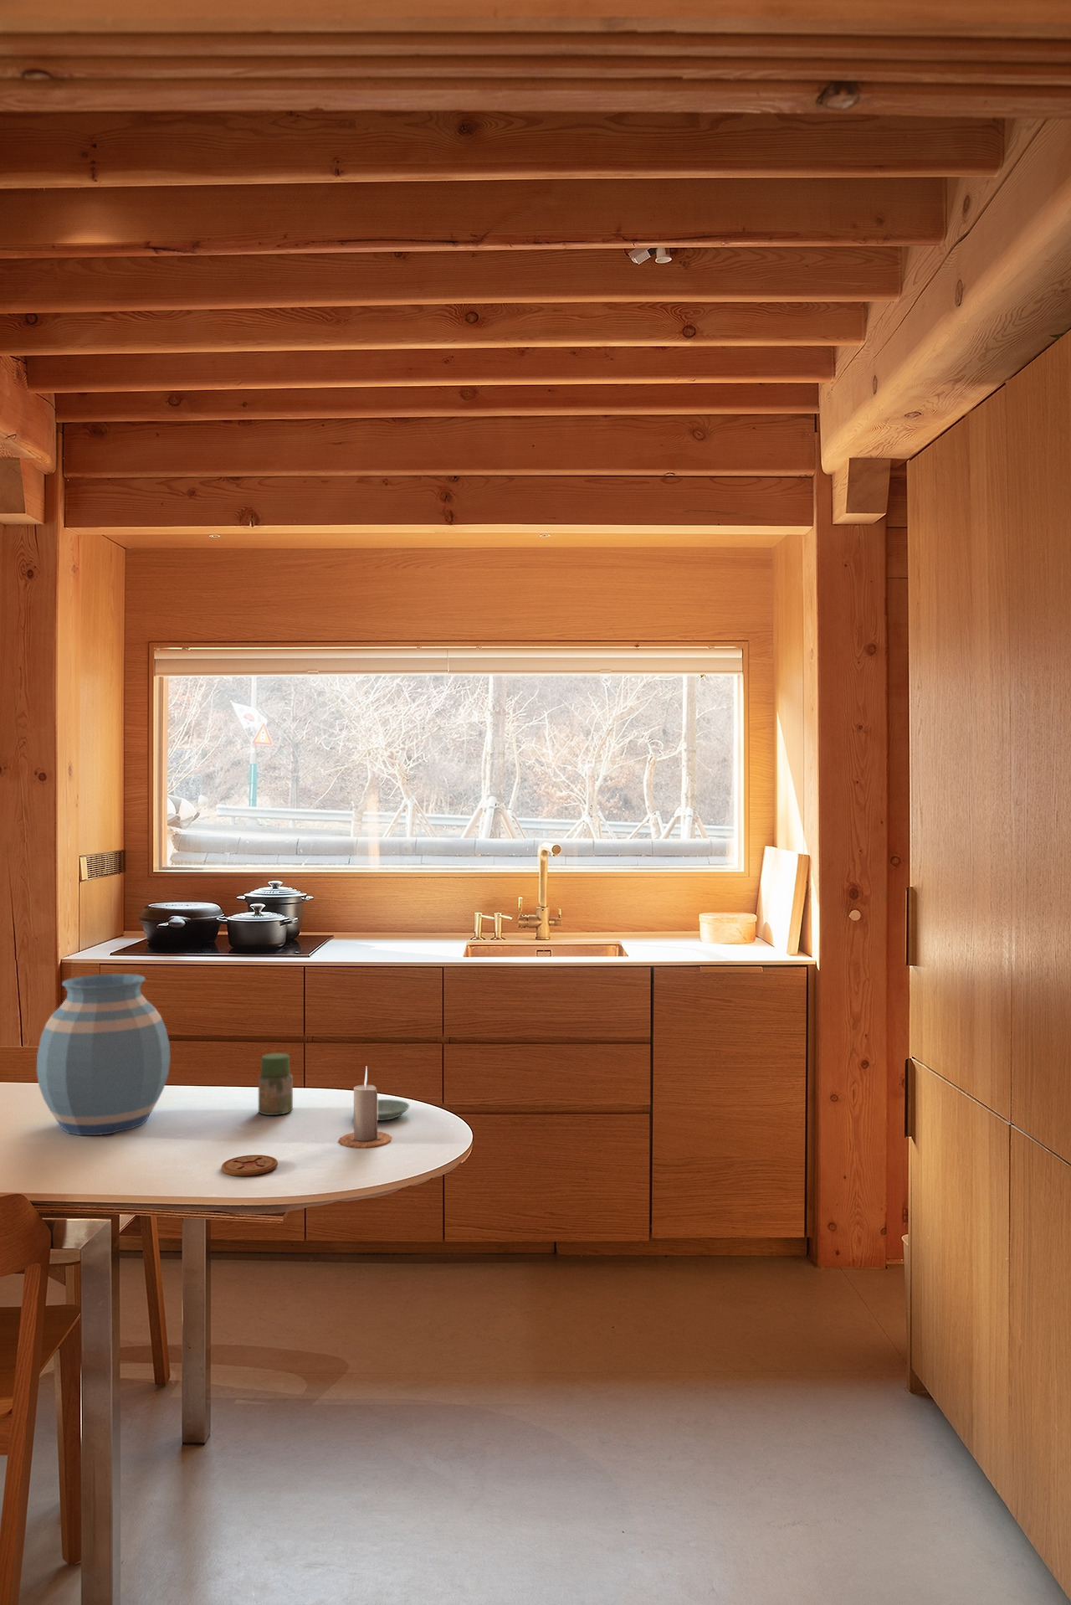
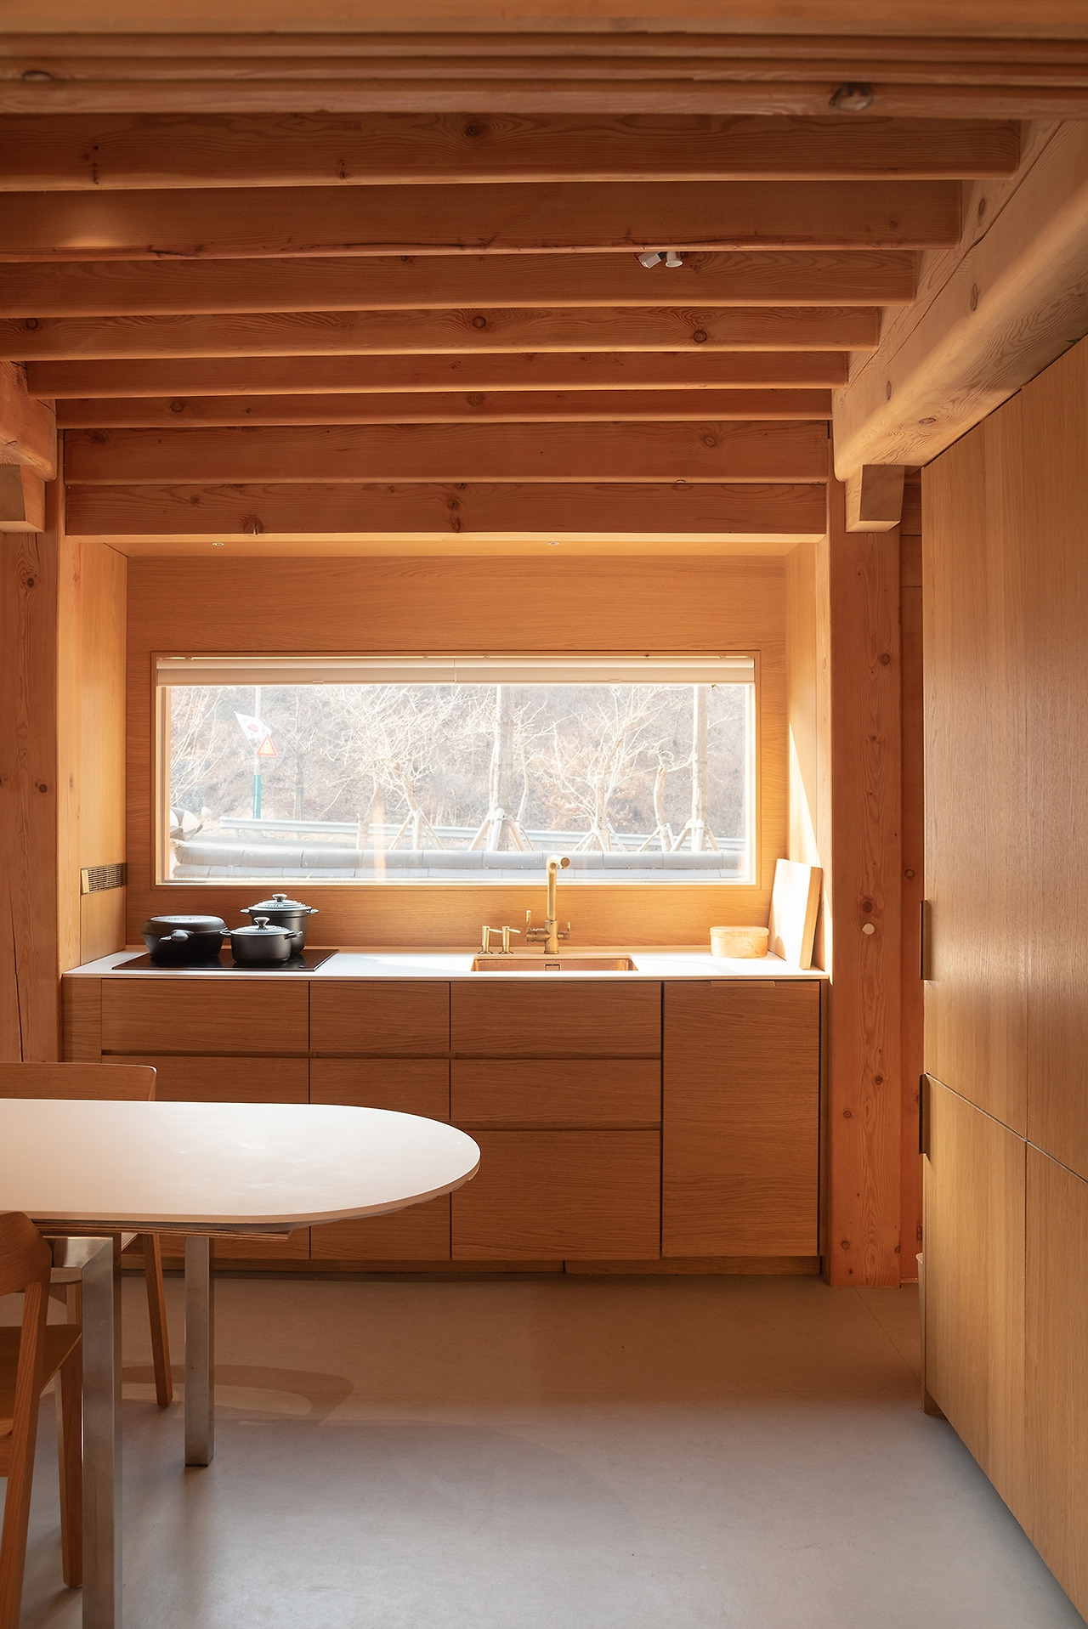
- candle [338,1067,392,1148]
- vase [36,972,172,1136]
- saucer [378,1098,410,1121]
- coaster [221,1154,279,1177]
- jar [258,1052,294,1116]
